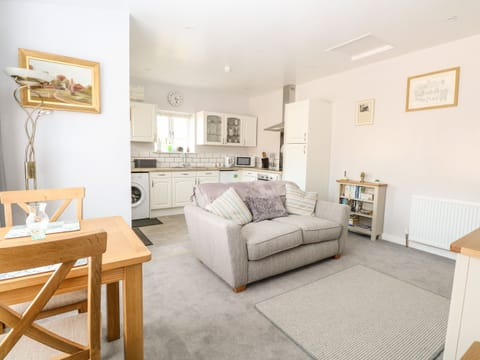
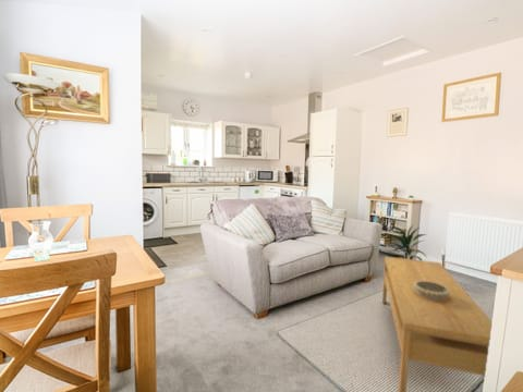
+ decorative bowl [413,281,450,299]
+ indoor plant [387,224,428,260]
+ coffee table [381,256,492,392]
